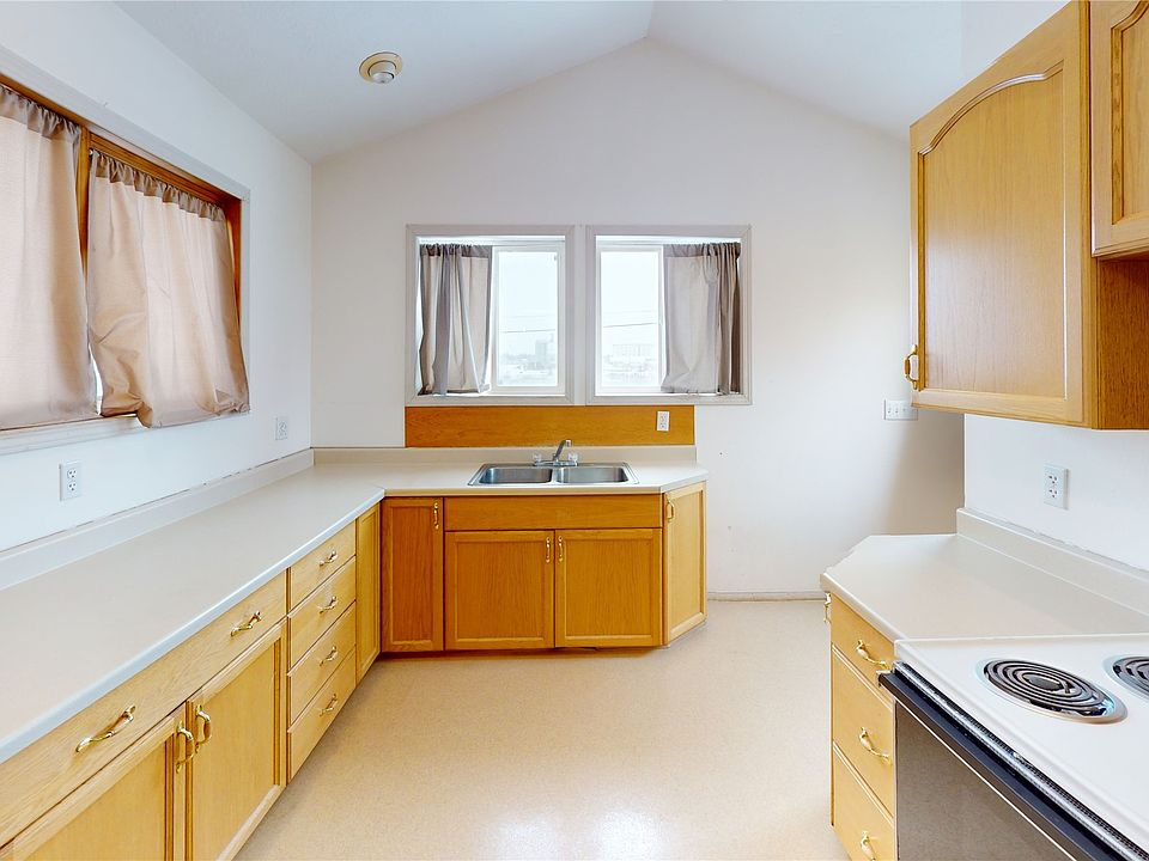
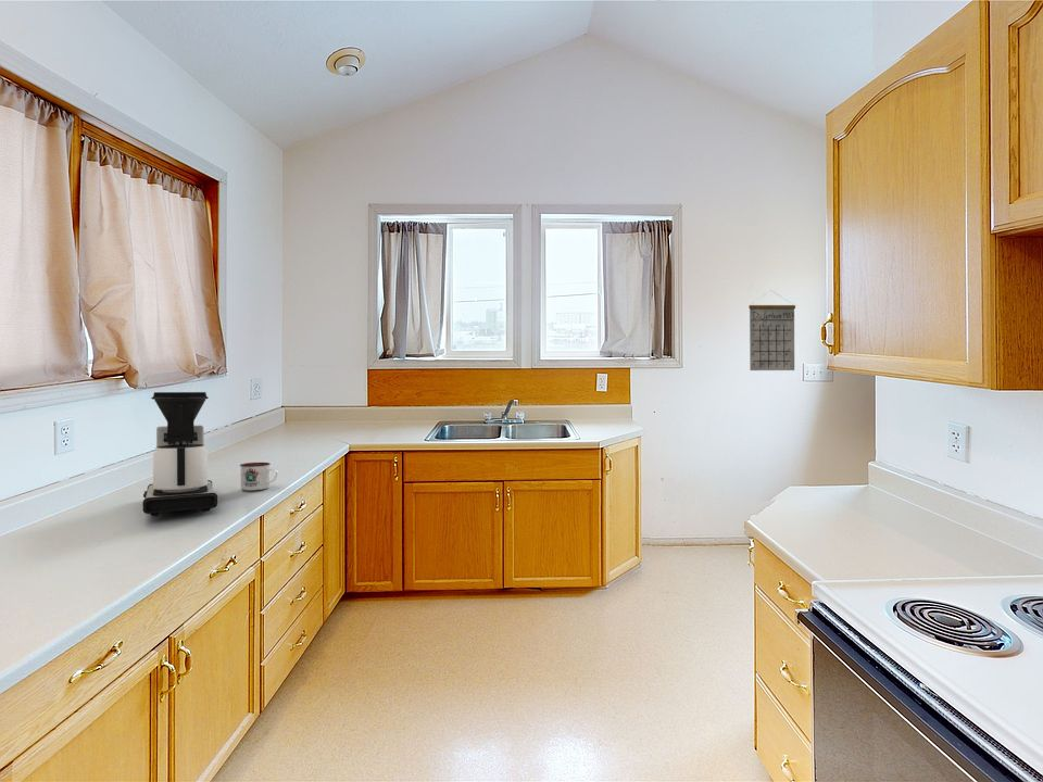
+ calendar [747,289,796,371]
+ mug [239,462,279,491]
+ coffee maker [142,391,218,518]
